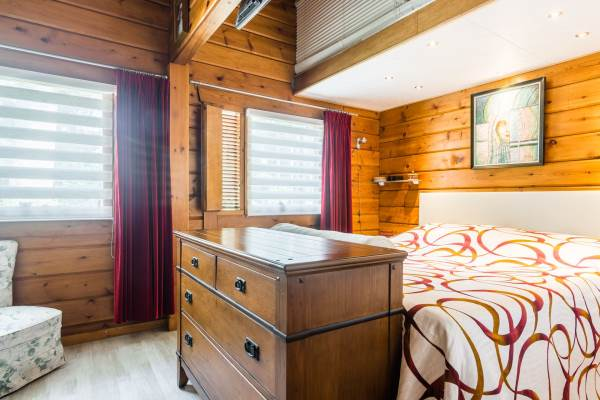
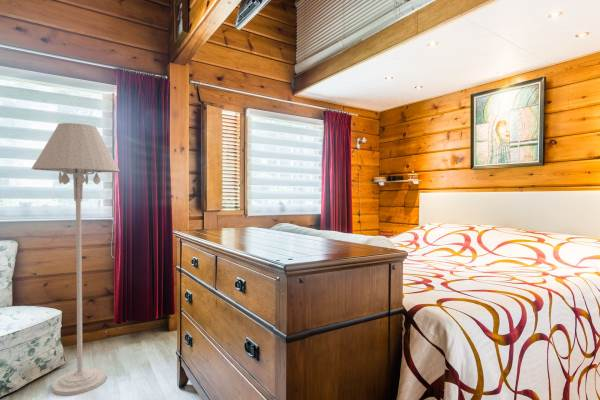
+ floor lamp [30,122,121,397]
